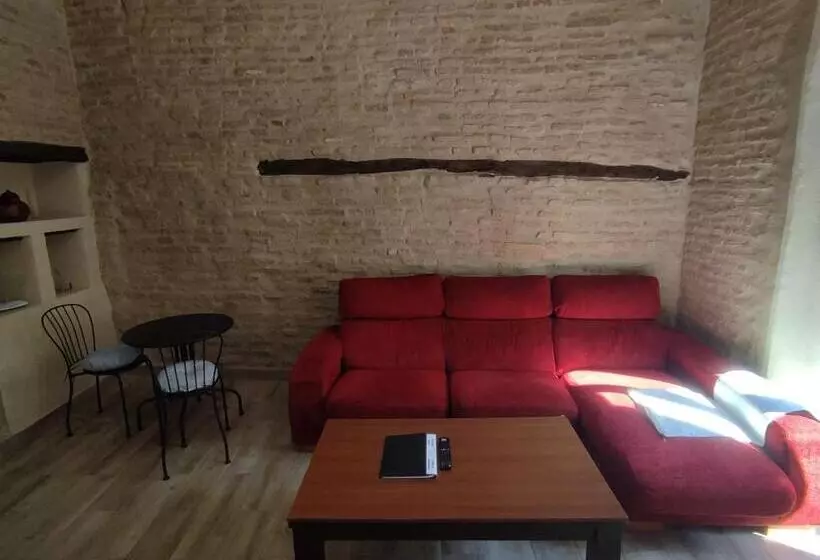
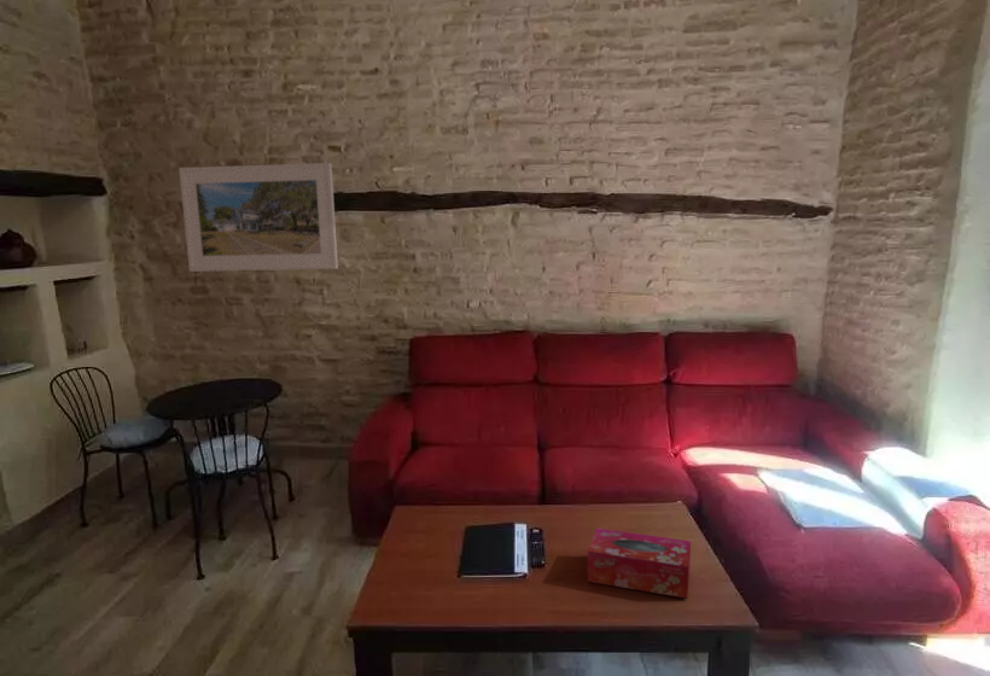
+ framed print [177,162,339,273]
+ tissue box [587,526,692,600]
